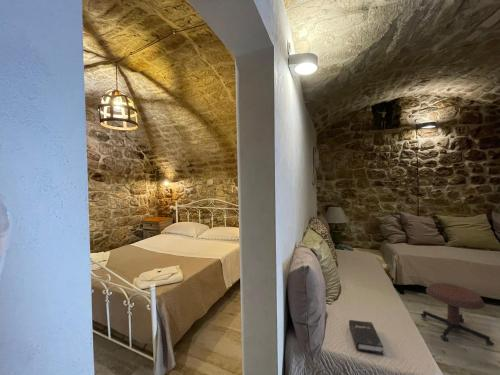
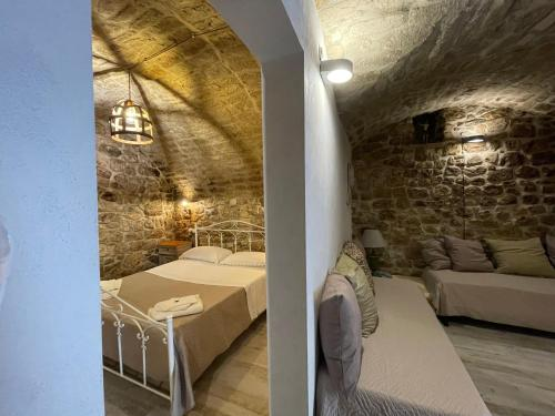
- stool [419,282,495,347]
- hardback book [348,319,384,355]
